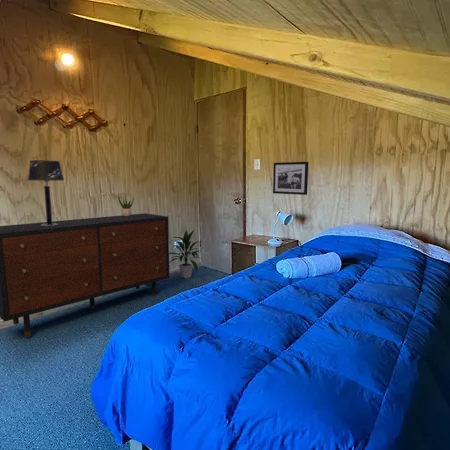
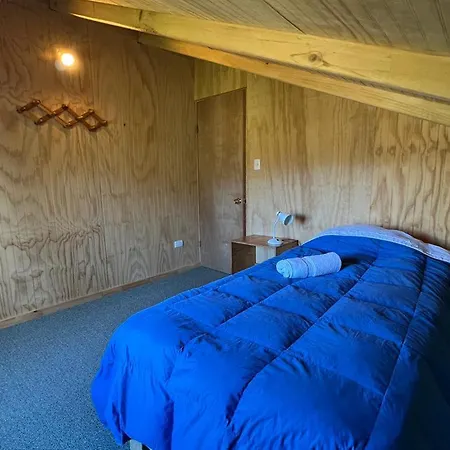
- table lamp [27,159,65,226]
- picture frame [272,161,309,196]
- dresser [0,212,170,338]
- potted plant [117,194,135,216]
- indoor plant [169,228,202,279]
